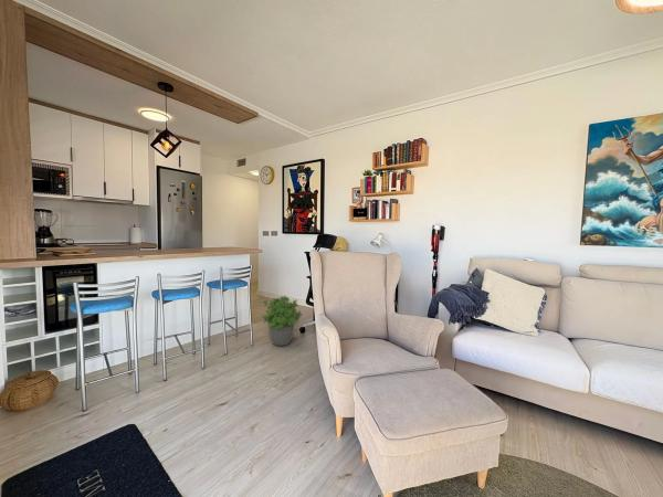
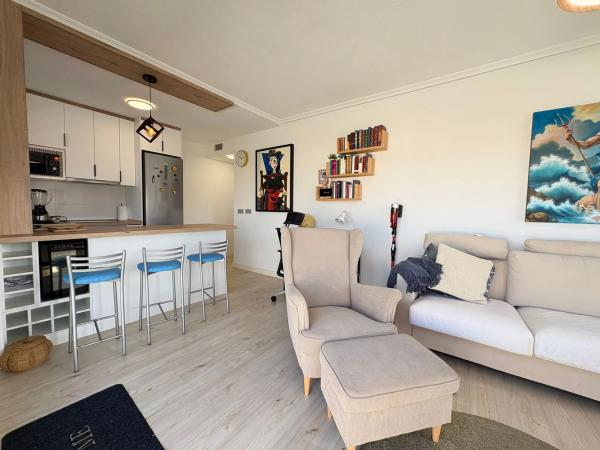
- potted plant [261,295,304,347]
